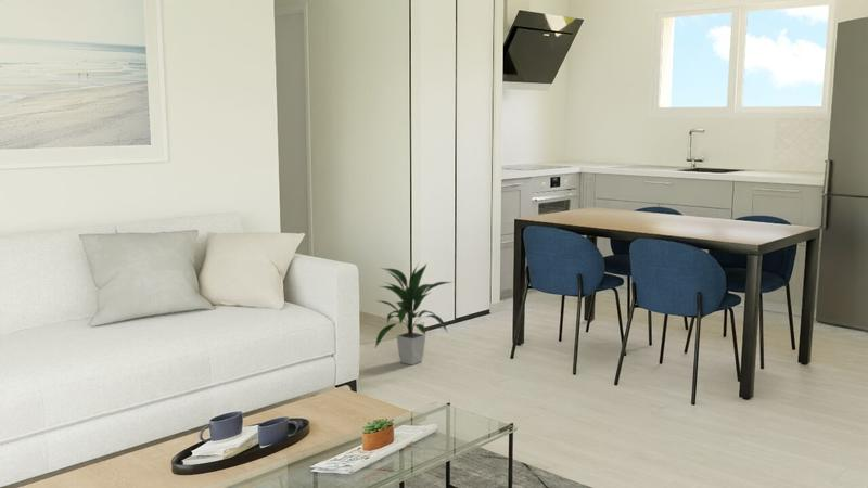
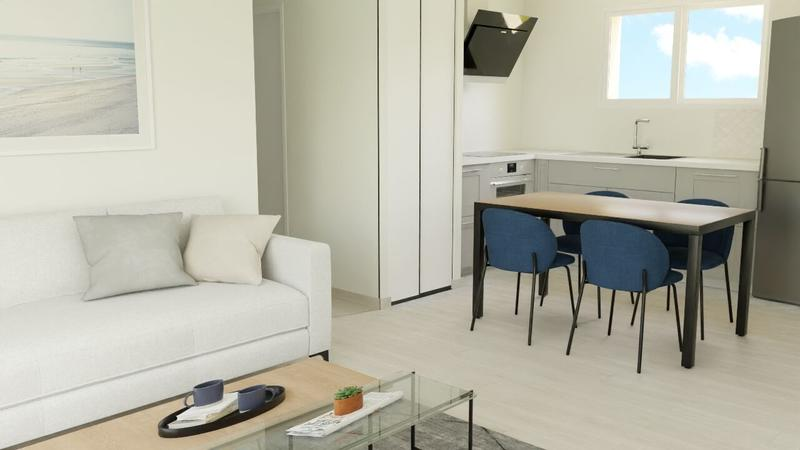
- indoor plant [374,260,454,365]
